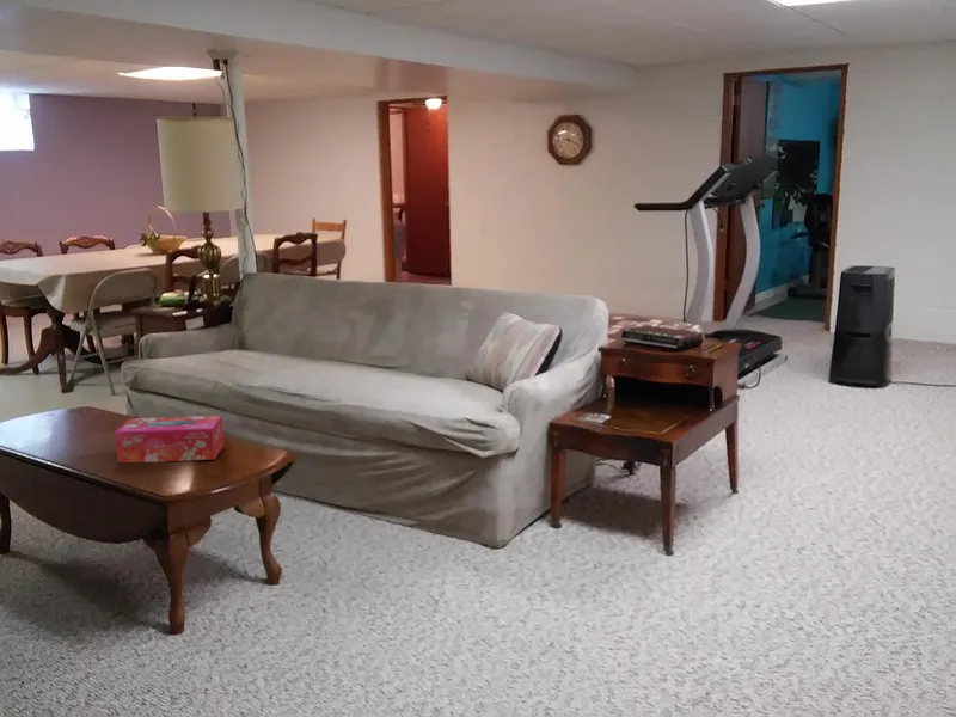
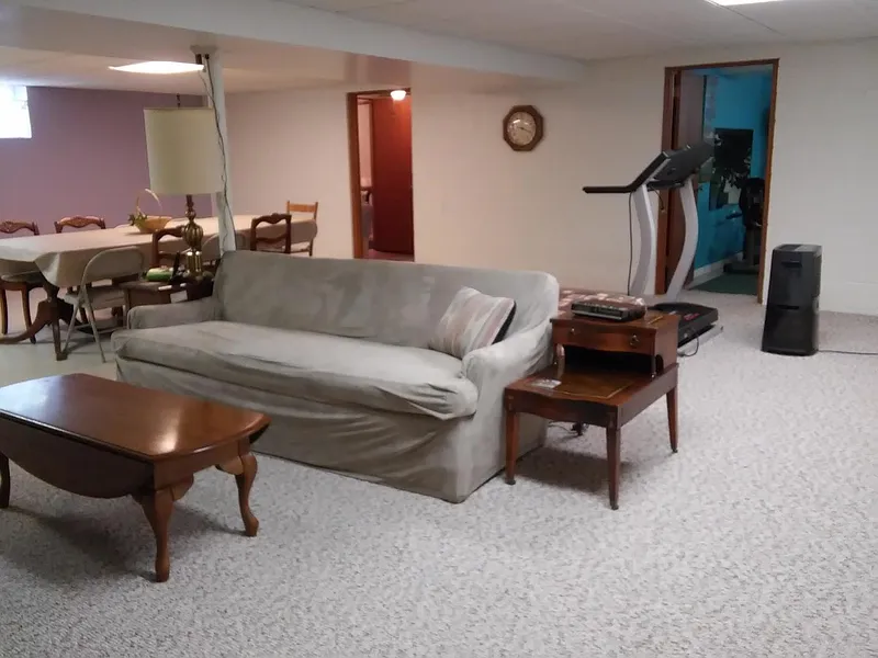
- tissue box [114,415,225,464]
